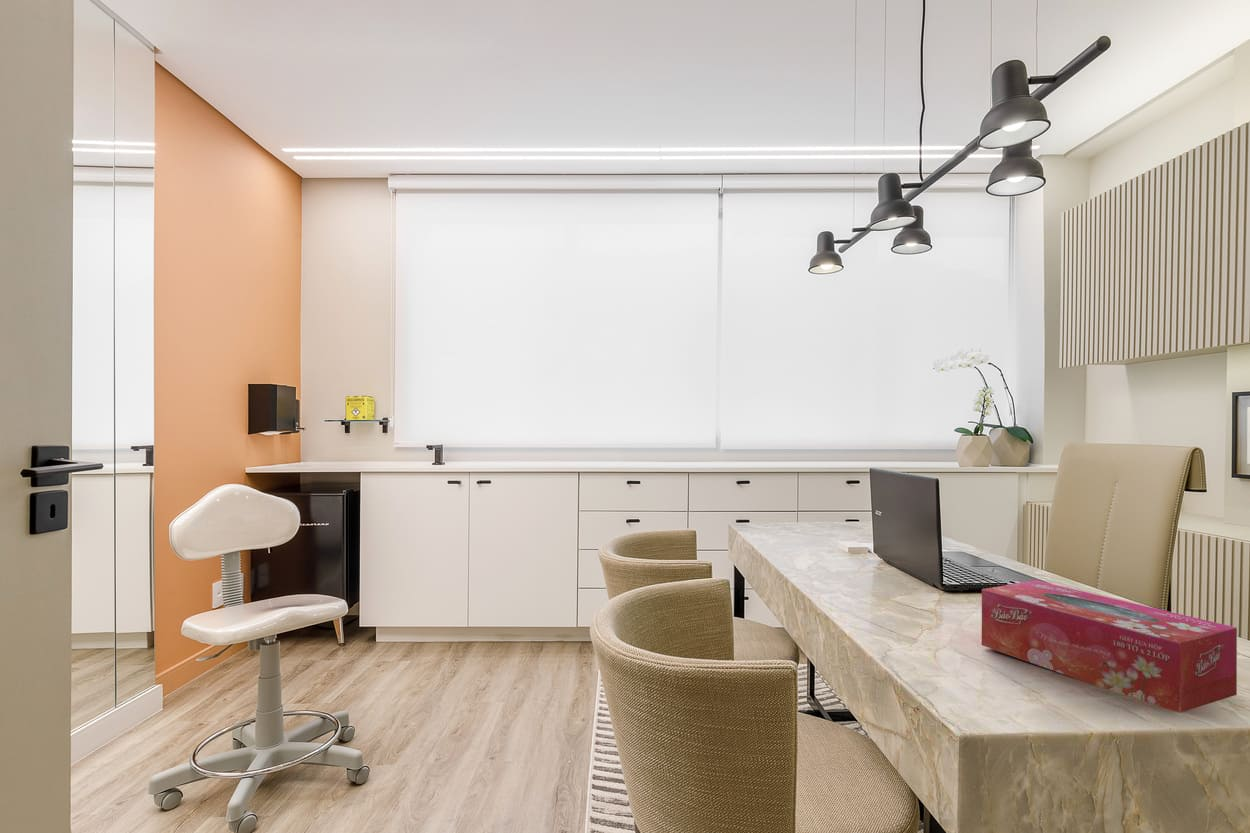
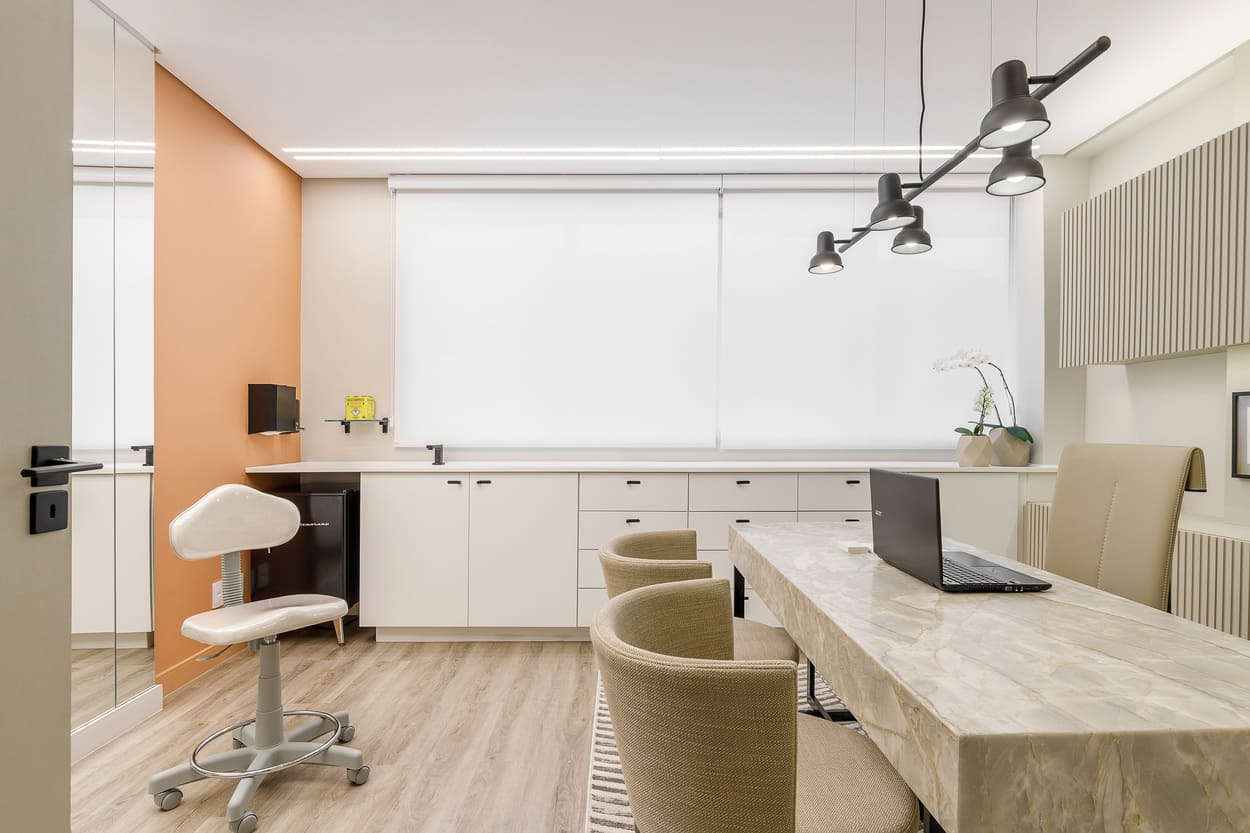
- tissue box [981,579,1238,714]
